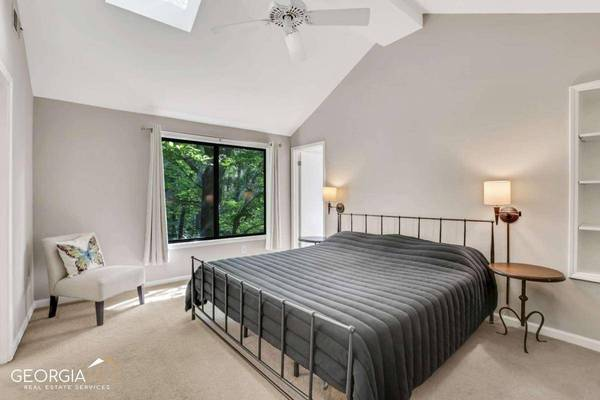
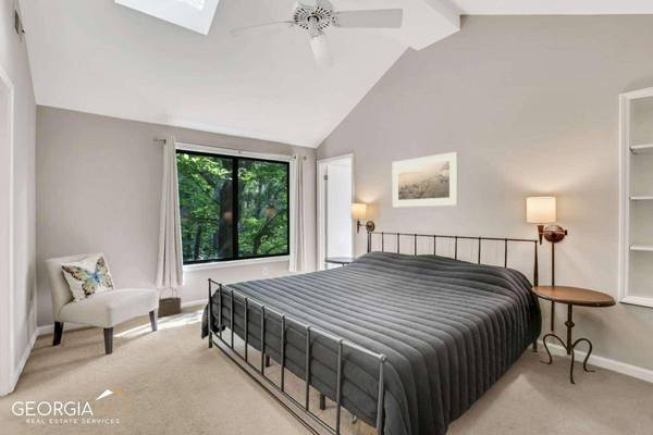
+ wicker basket [157,286,183,318]
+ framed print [392,151,459,208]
